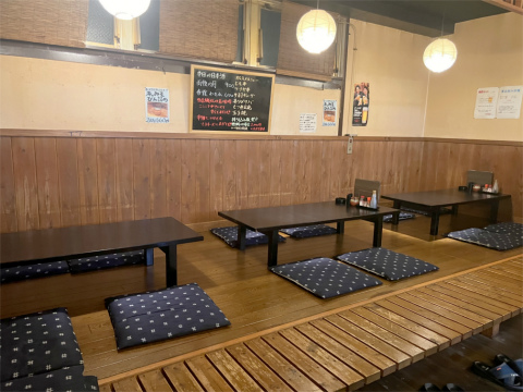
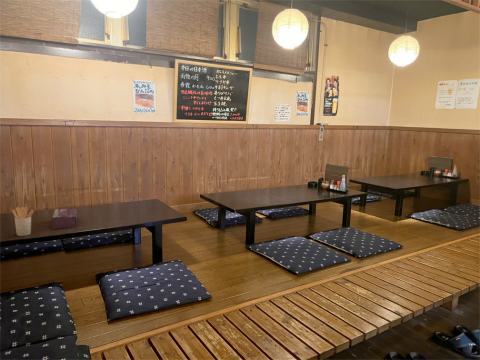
+ tissue box [51,208,78,230]
+ utensil holder [11,206,35,237]
